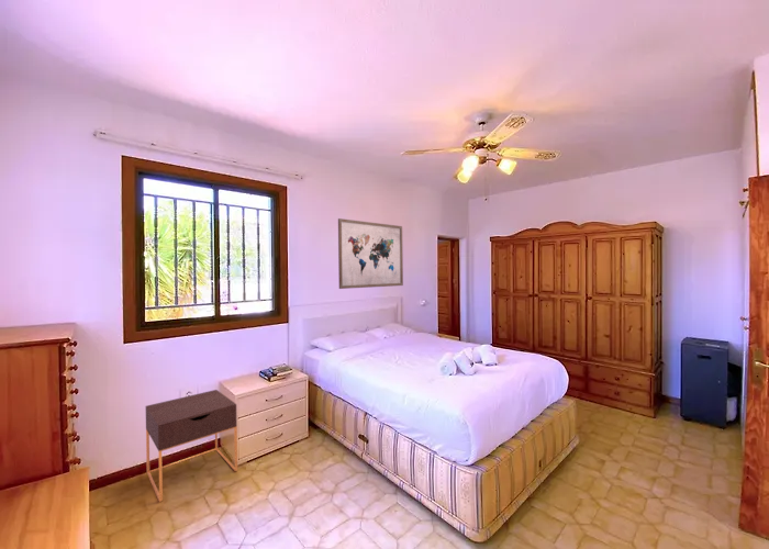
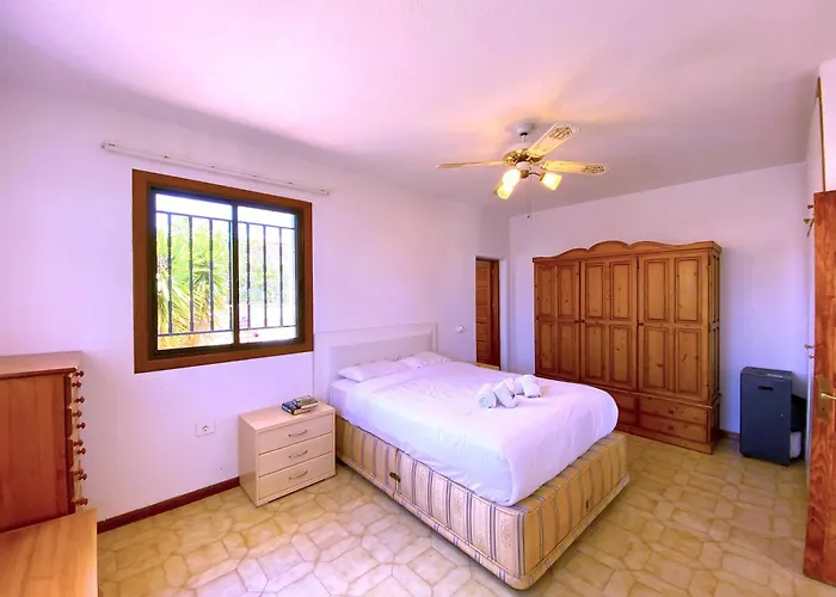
- wall art [337,217,404,290]
- nightstand [145,389,238,503]
